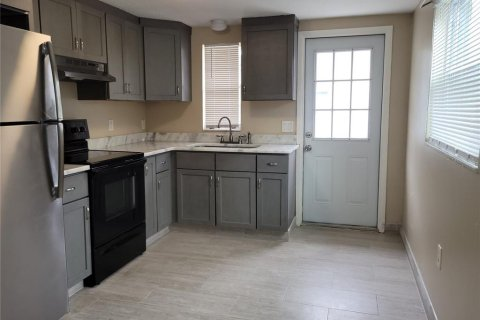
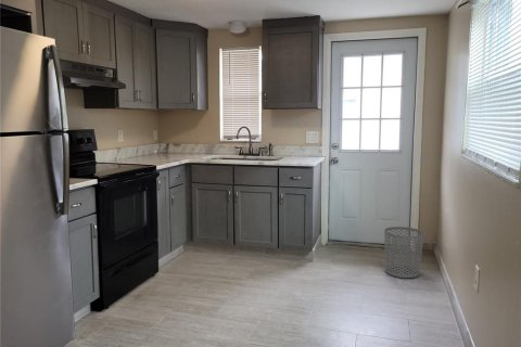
+ waste bin [383,226,424,279]
